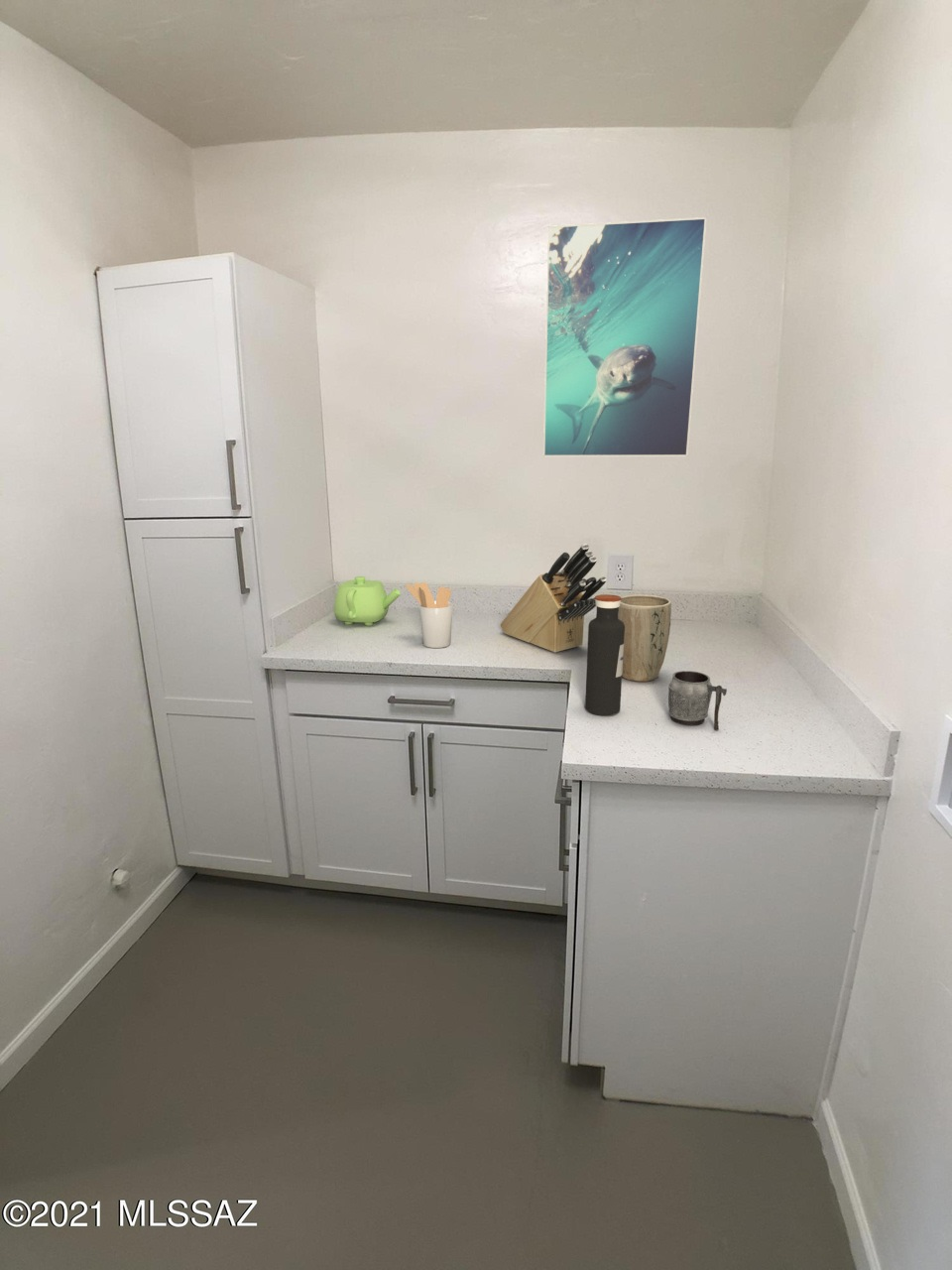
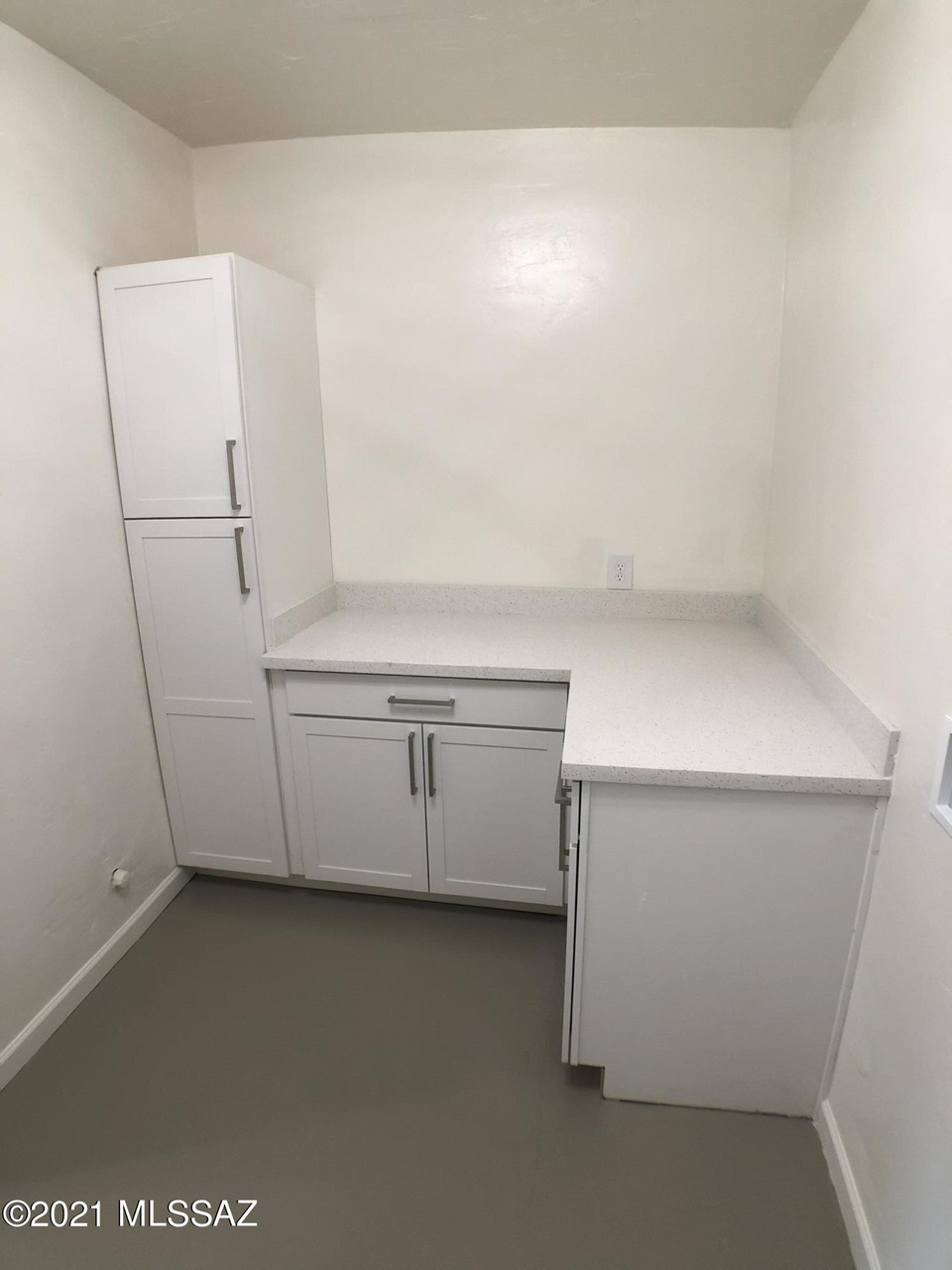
- plant pot [618,594,672,683]
- mug [667,670,728,731]
- water bottle [584,593,625,716]
- teapot [333,575,402,626]
- utensil holder [406,581,453,649]
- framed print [542,216,707,457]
- knife block [500,543,607,654]
